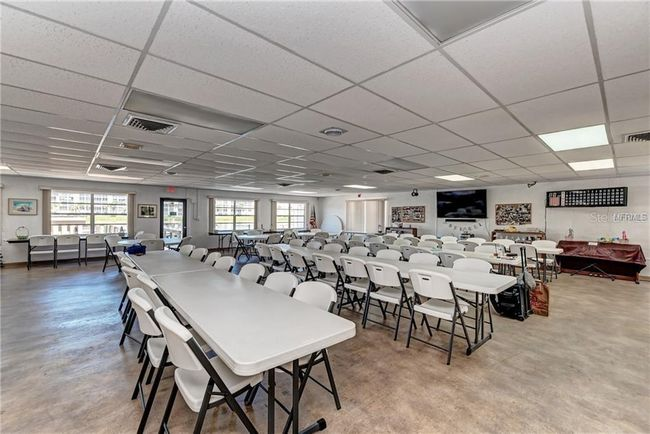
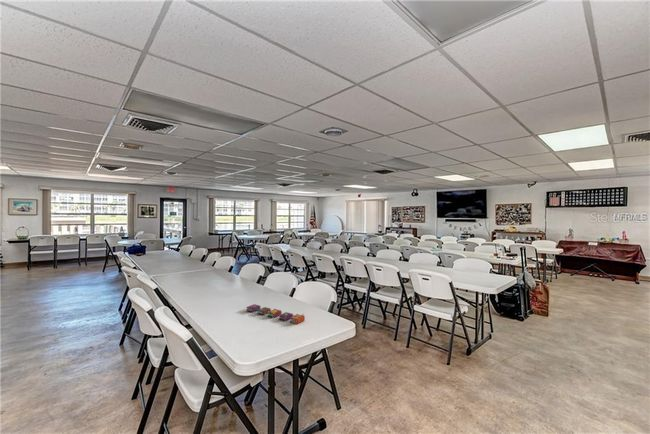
+ magic books [245,303,306,325]
